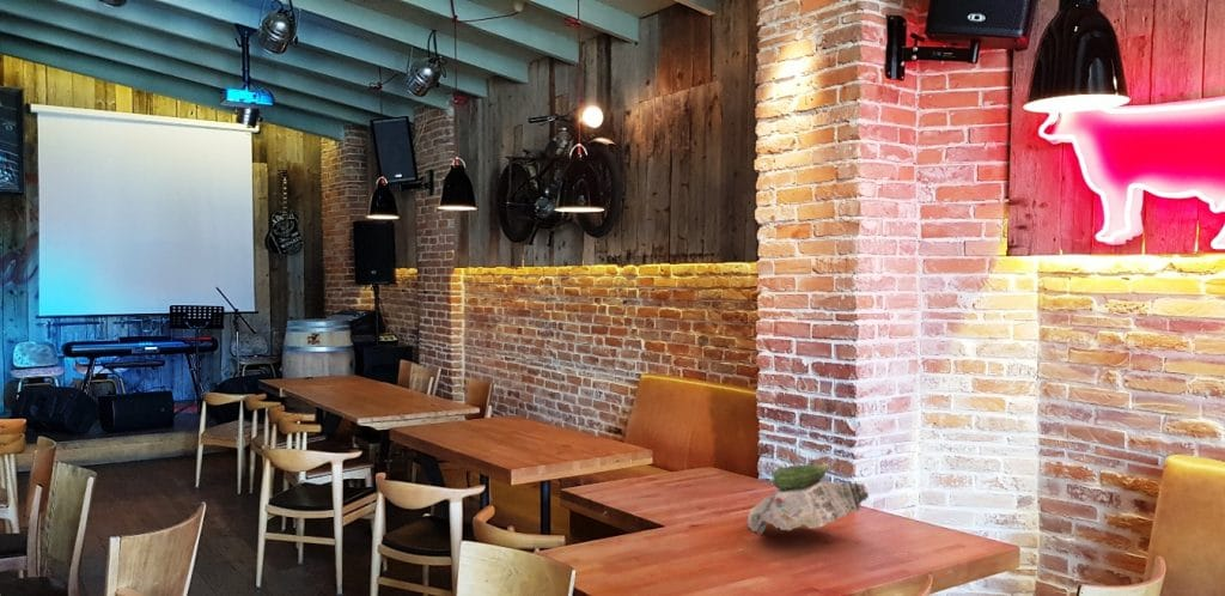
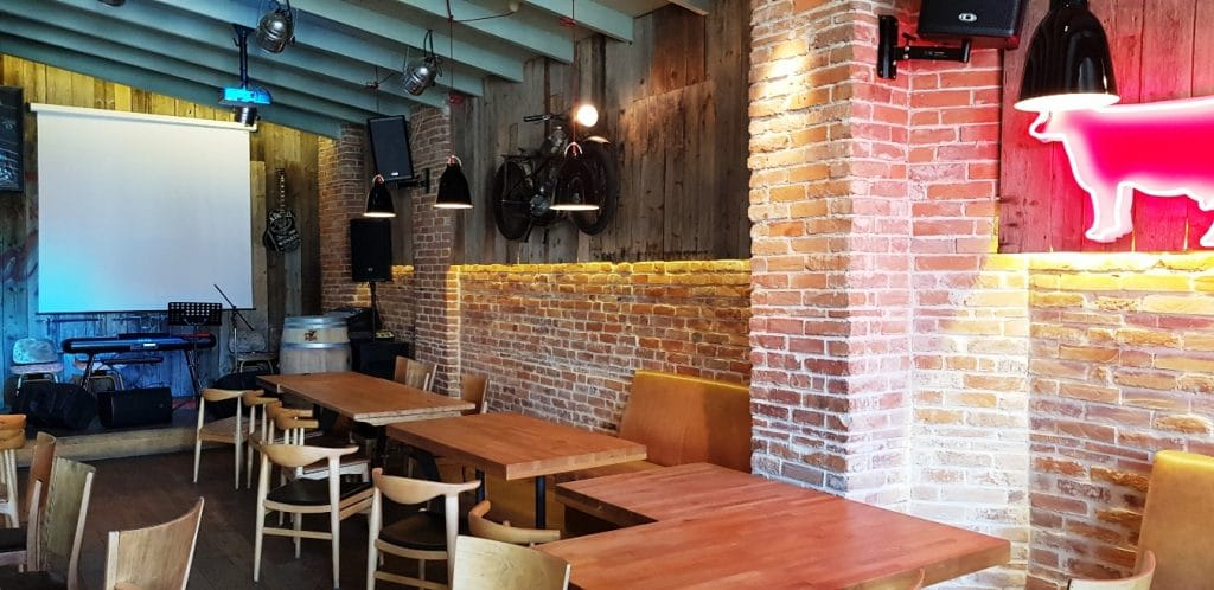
- newspaper [746,461,870,536]
